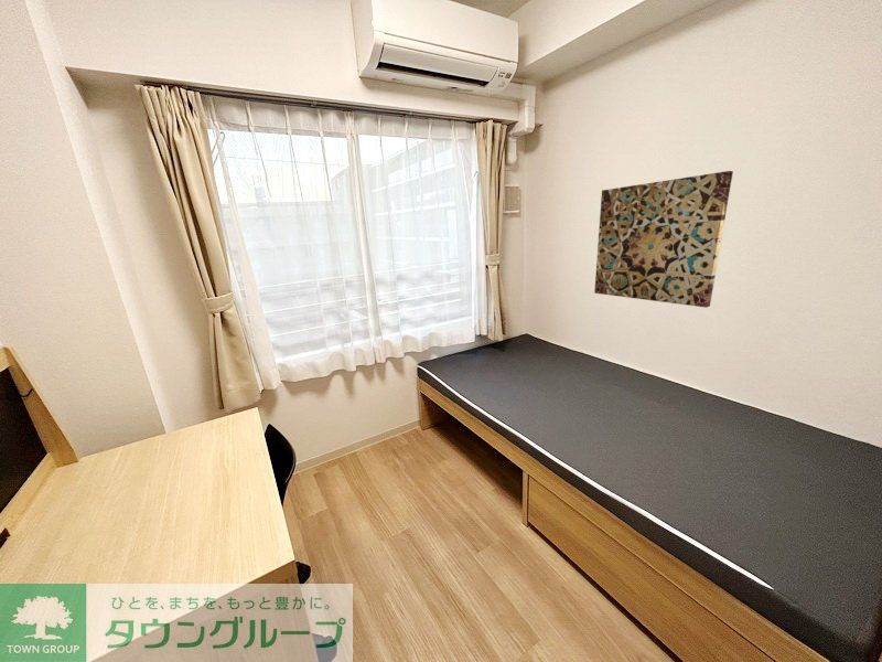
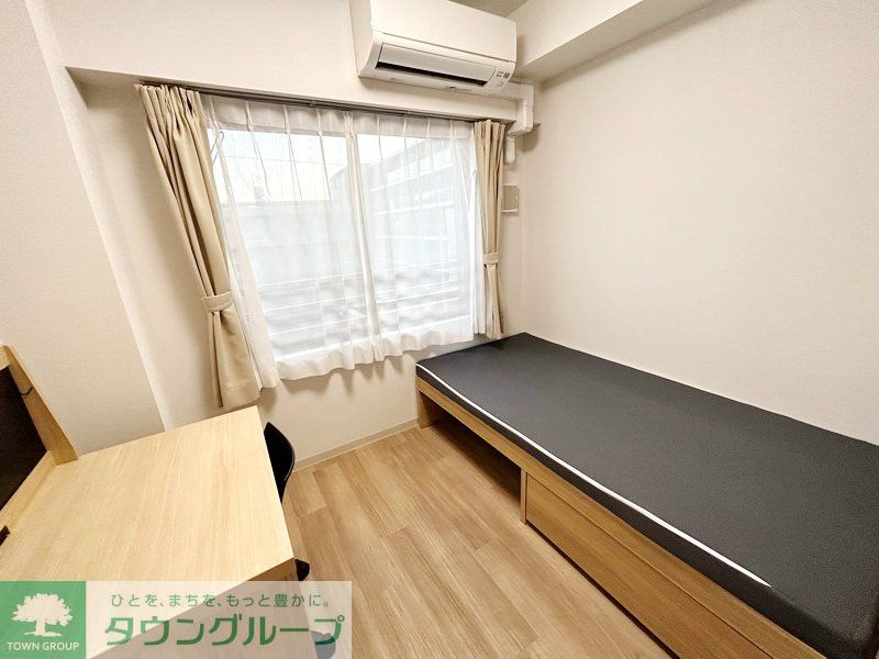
- wall art [593,170,734,309]
